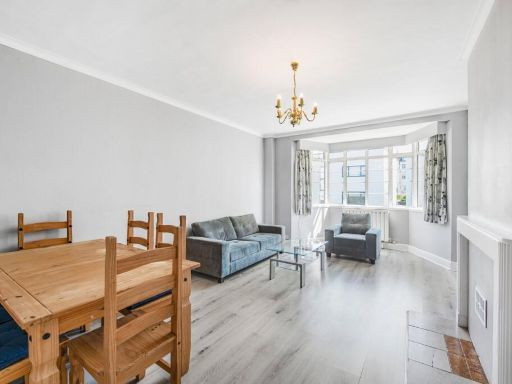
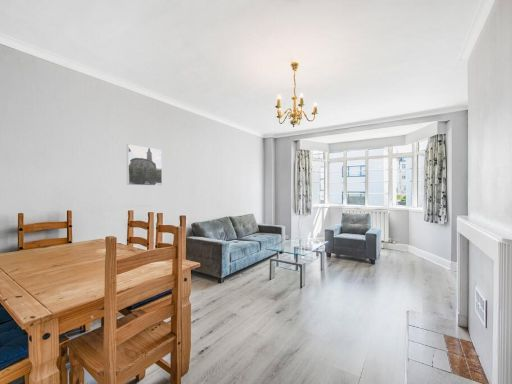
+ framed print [126,143,163,187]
